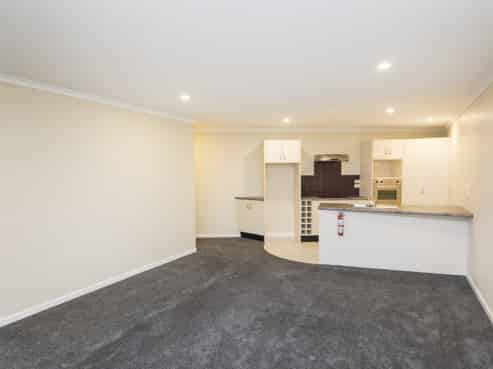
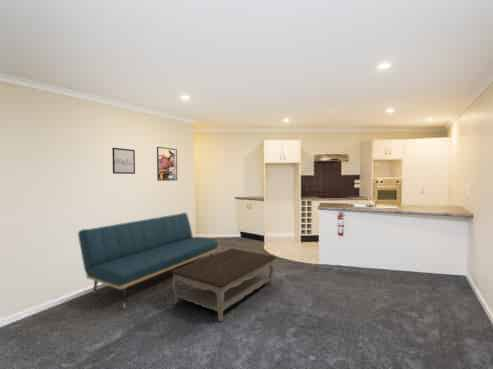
+ wall art [111,147,136,175]
+ sofa [77,212,219,309]
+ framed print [156,146,178,182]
+ coffee table [169,247,277,323]
